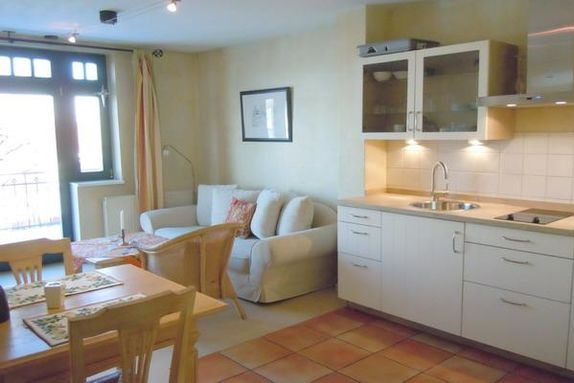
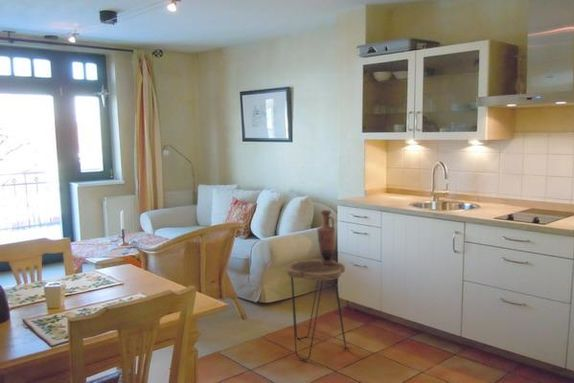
+ side table [285,258,347,361]
+ vase [316,209,336,264]
